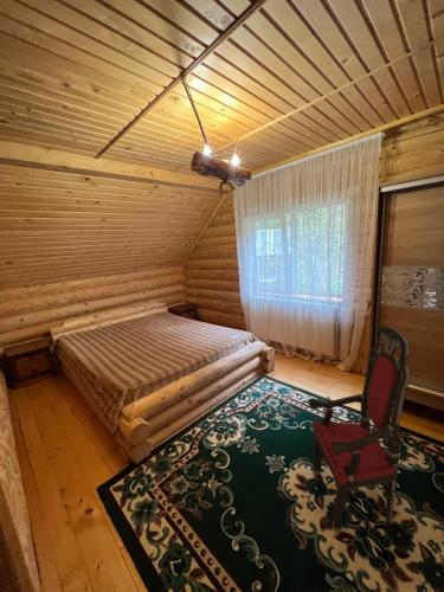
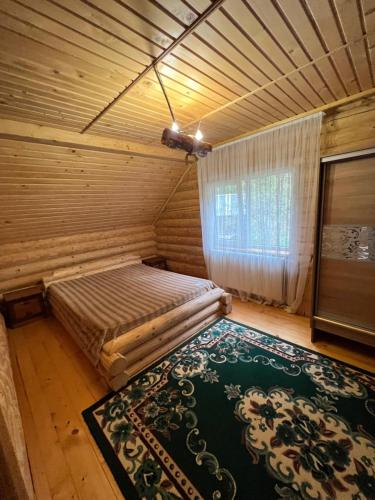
- armchair [308,324,412,532]
